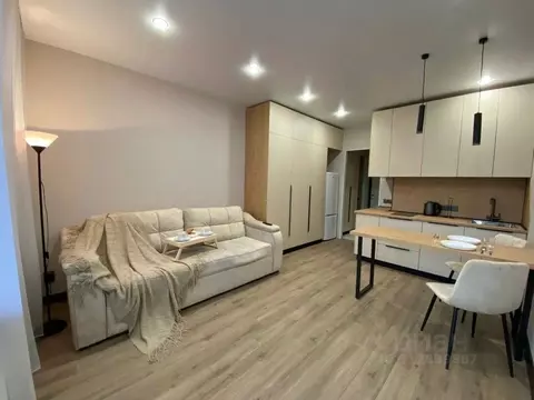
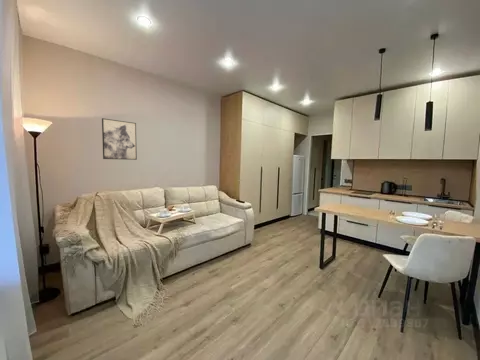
+ wall art [101,117,138,161]
